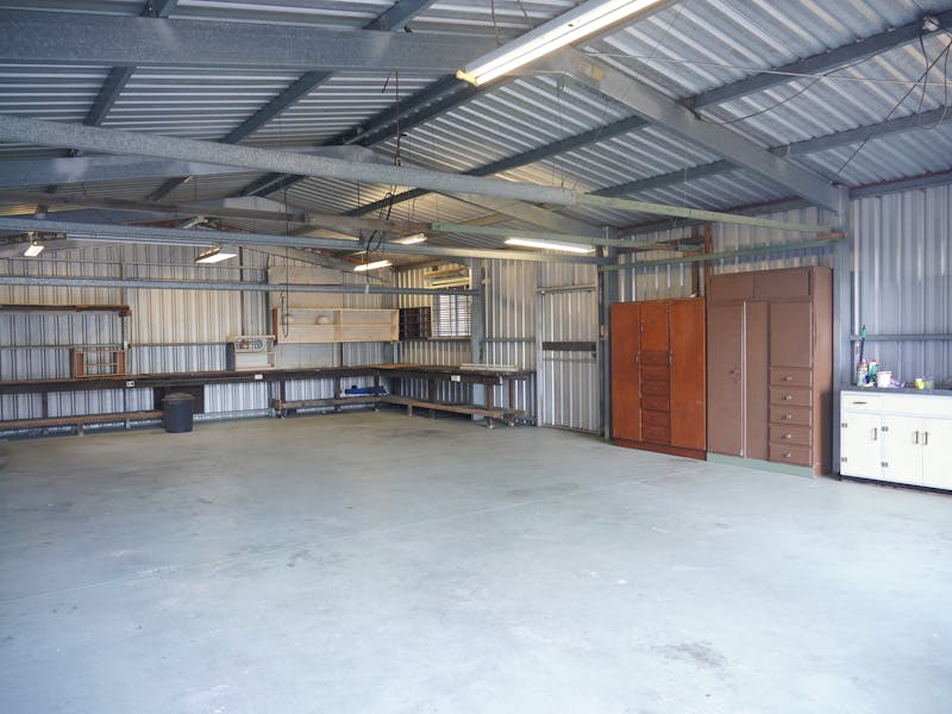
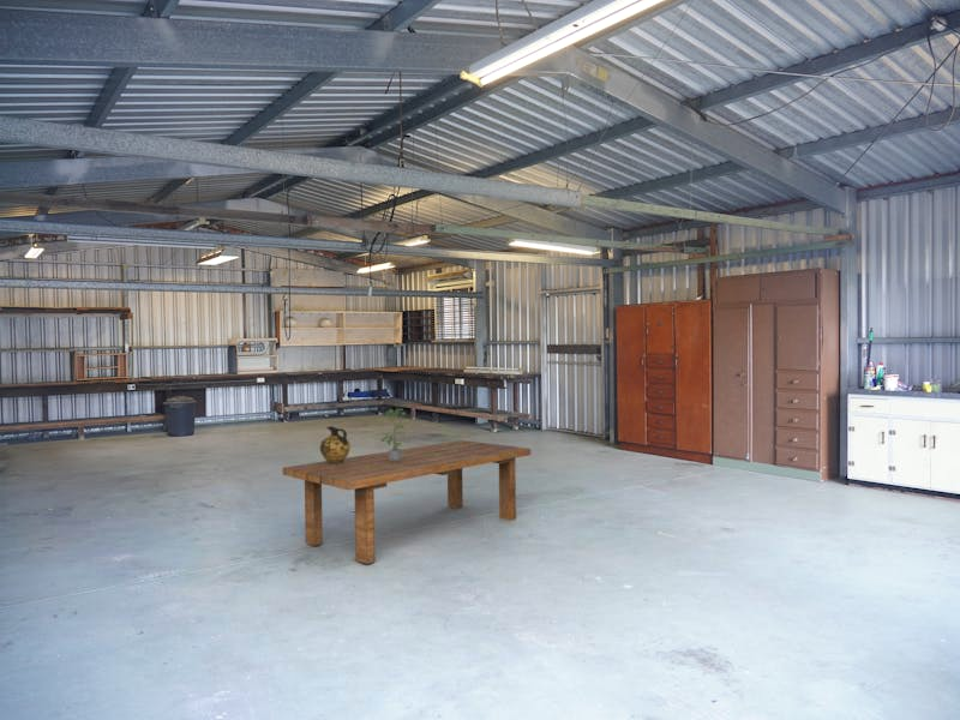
+ dining table [282,439,532,565]
+ ceramic jug [319,425,352,464]
+ potted plant [380,407,409,462]
